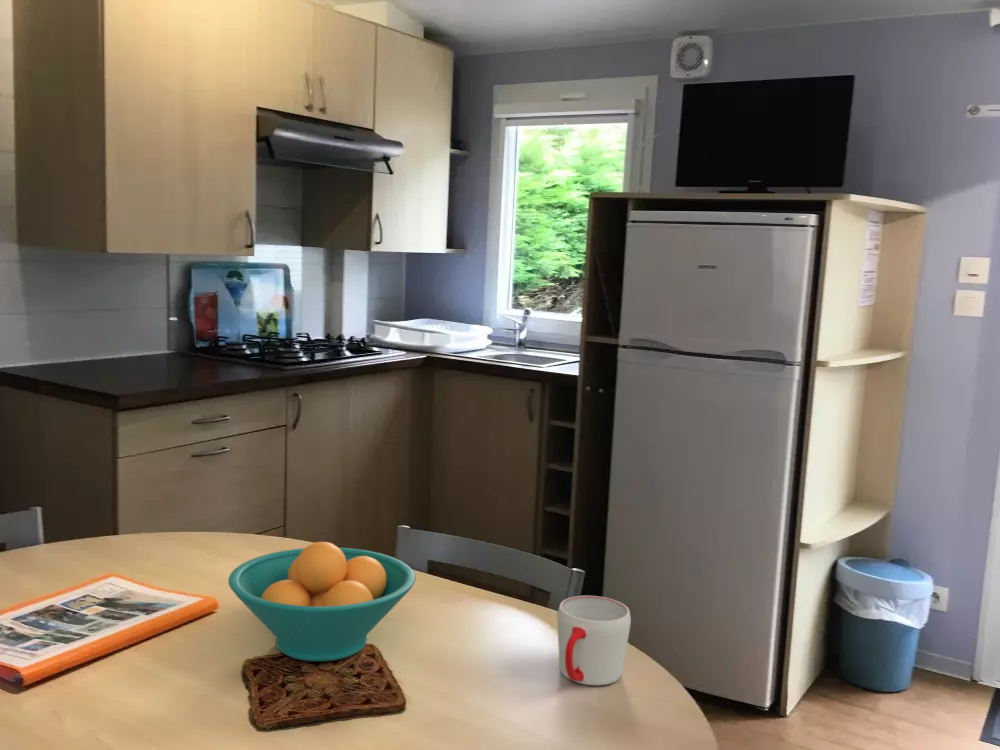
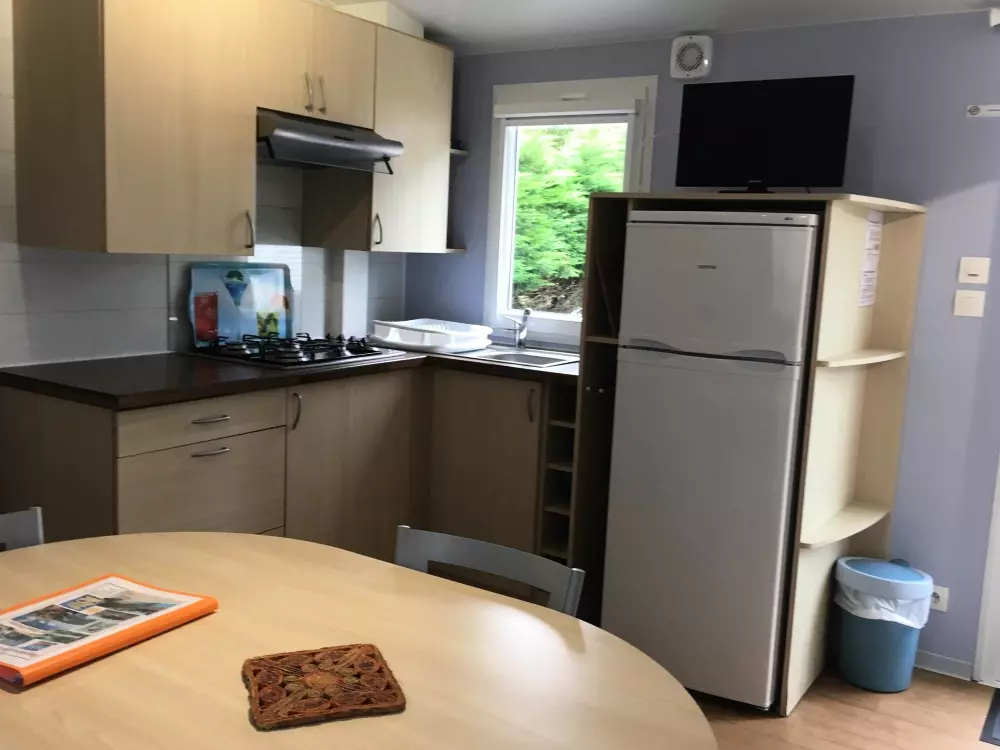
- mug [556,595,632,686]
- fruit bowl [227,541,417,662]
